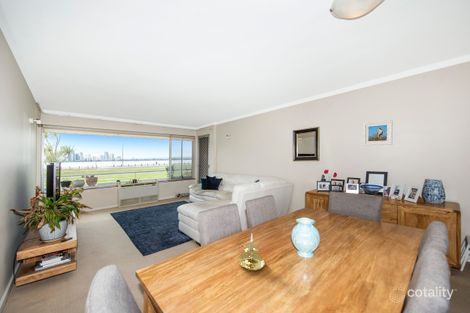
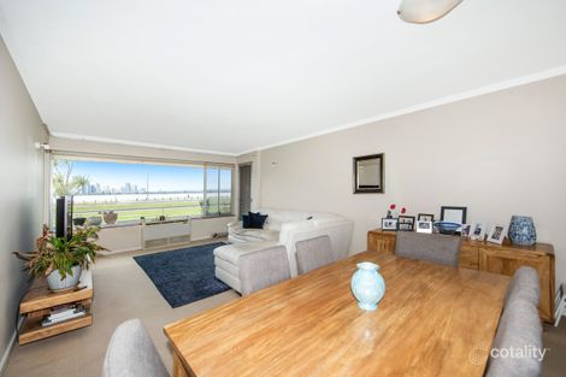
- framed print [363,119,394,146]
- candle holder [238,233,266,272]
